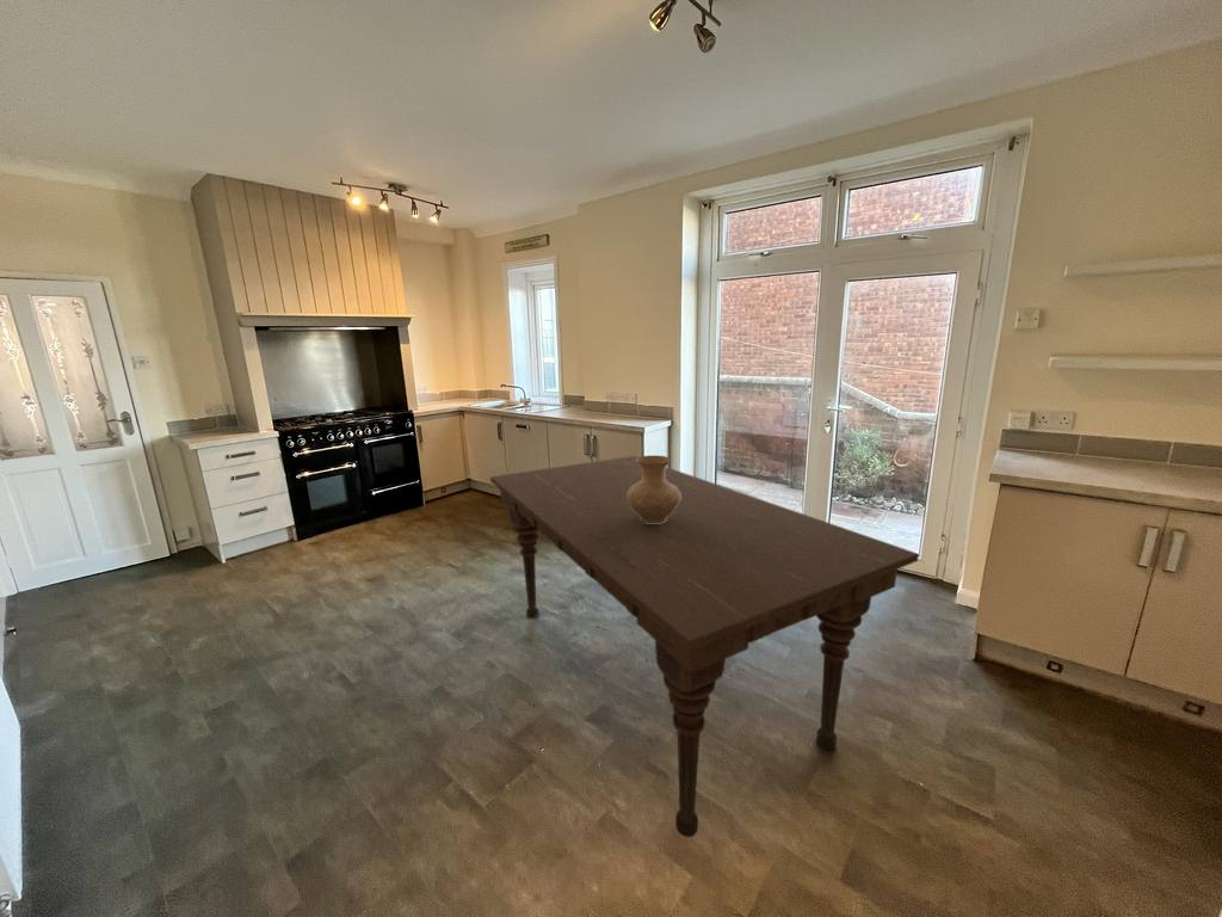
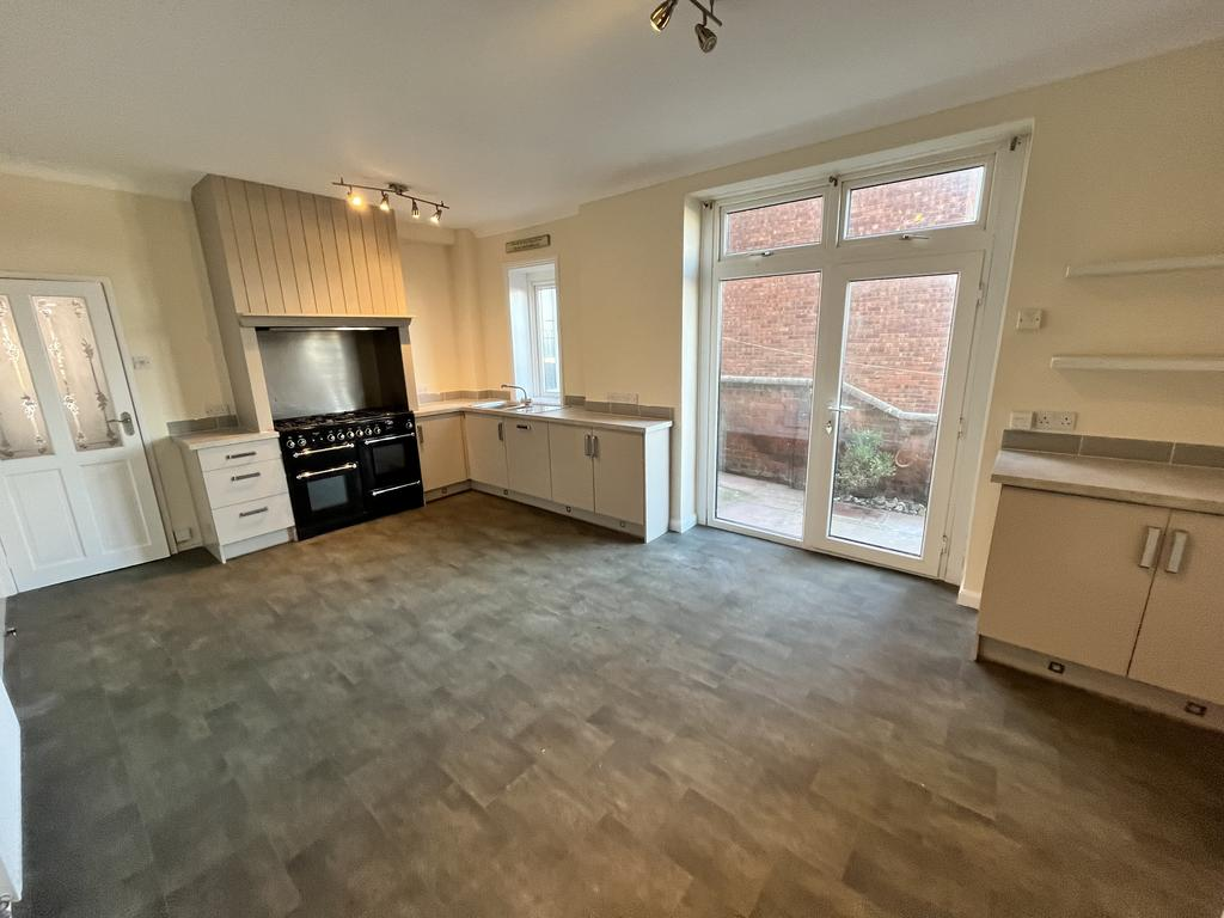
- vase [627,455,680,523]
- dining table [489,455,920,838]
